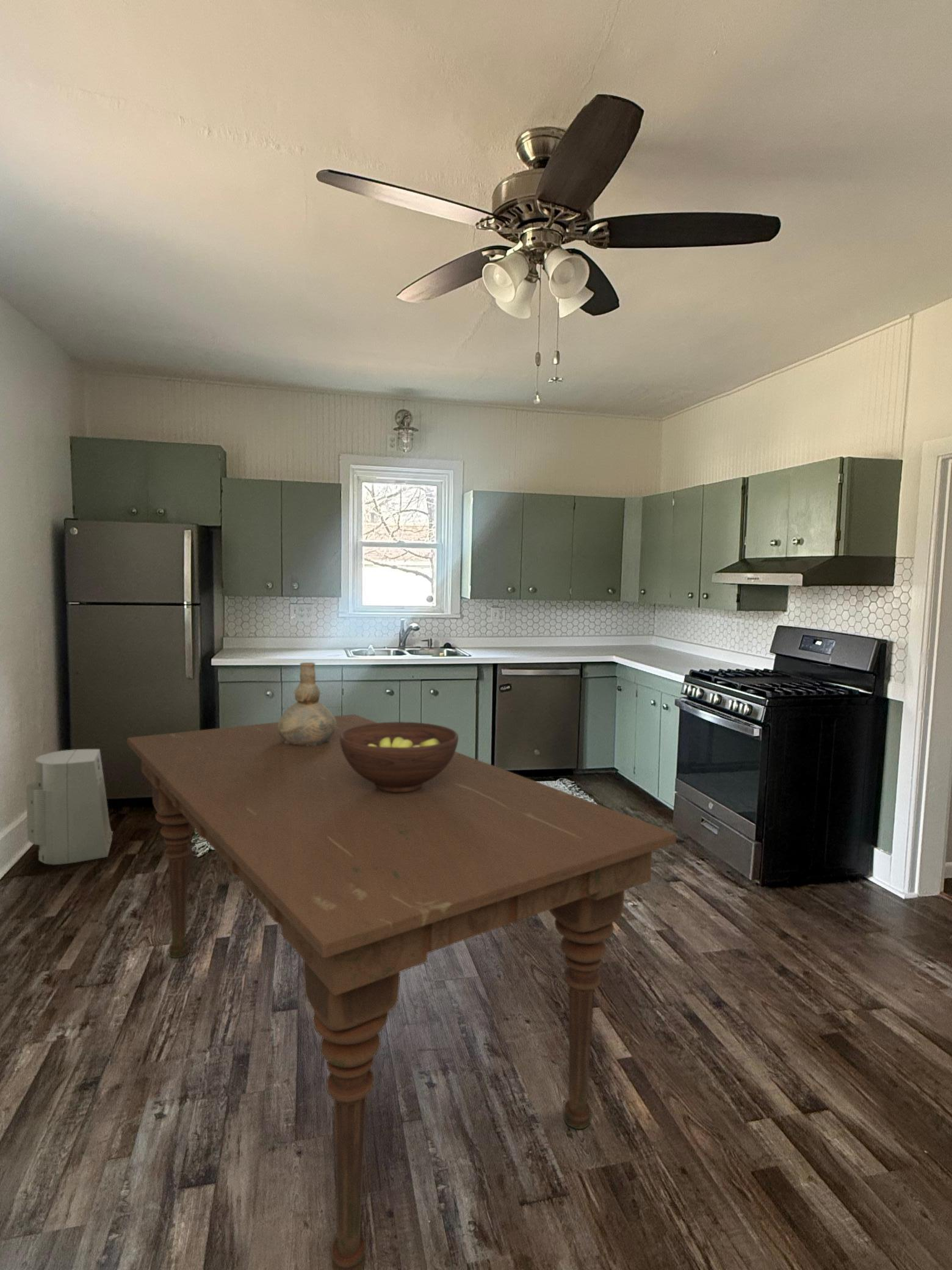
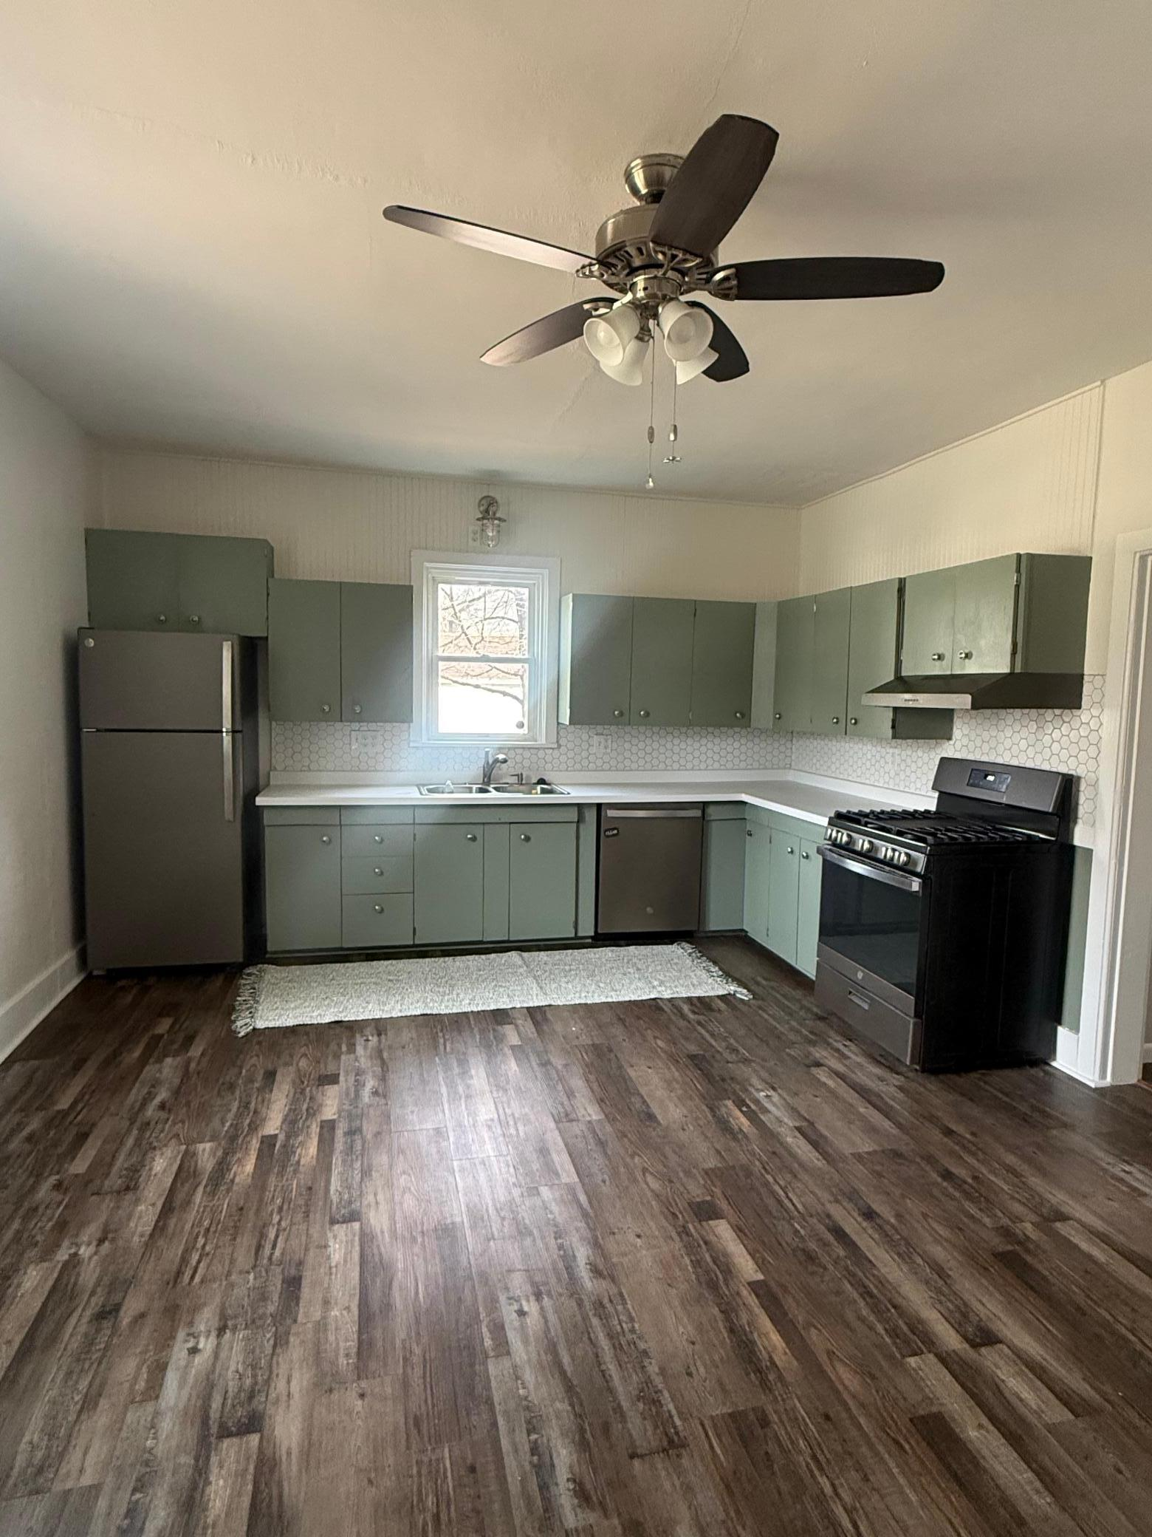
- fan [26,749,114,865]
- fruit bowl [340,721,459,793]
- vase [278,662,336,746]
- dining table [126,714,677,1270]
